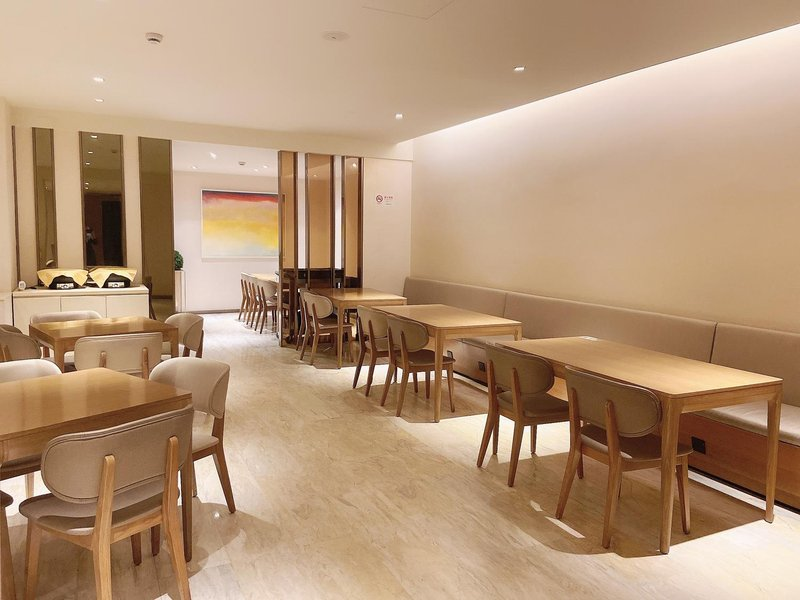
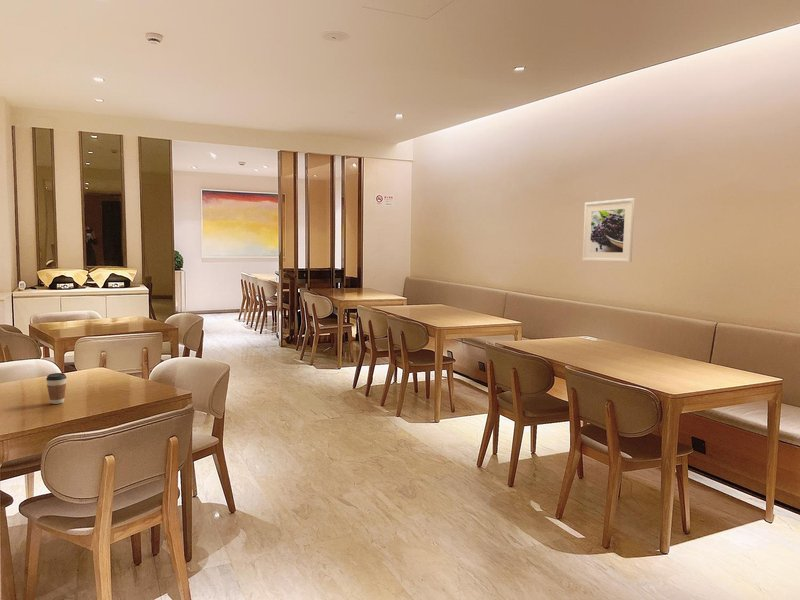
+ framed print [582,197,636,263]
+ coffee cup [45,372,67,405]
